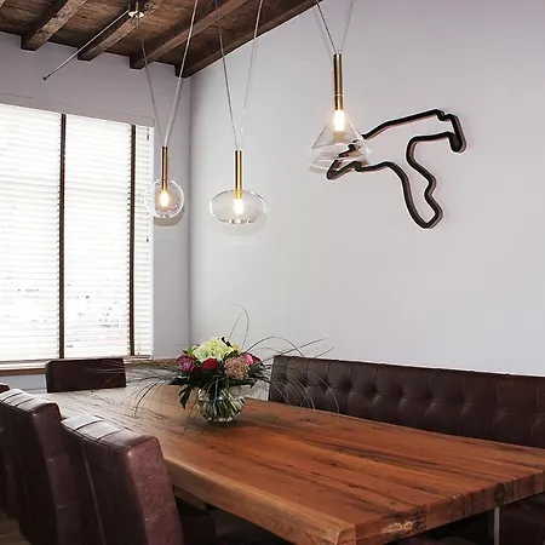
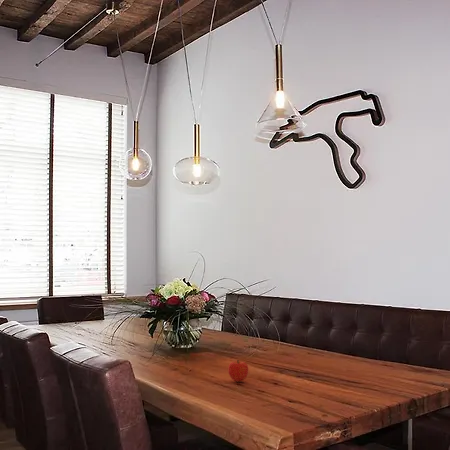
+ fruit [227,359,249,383]
